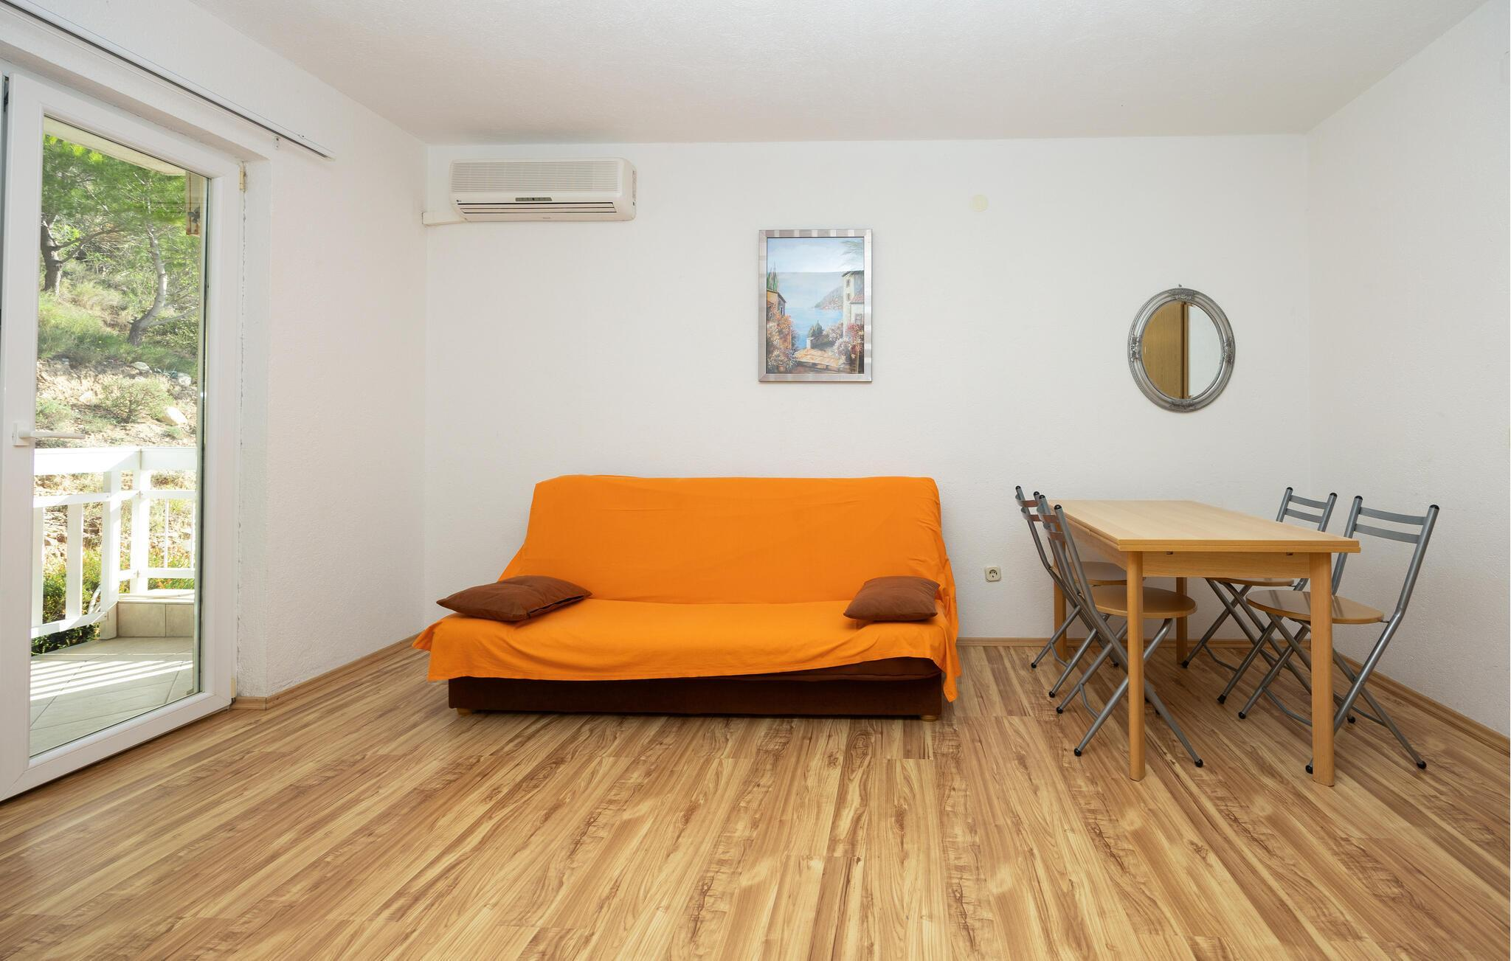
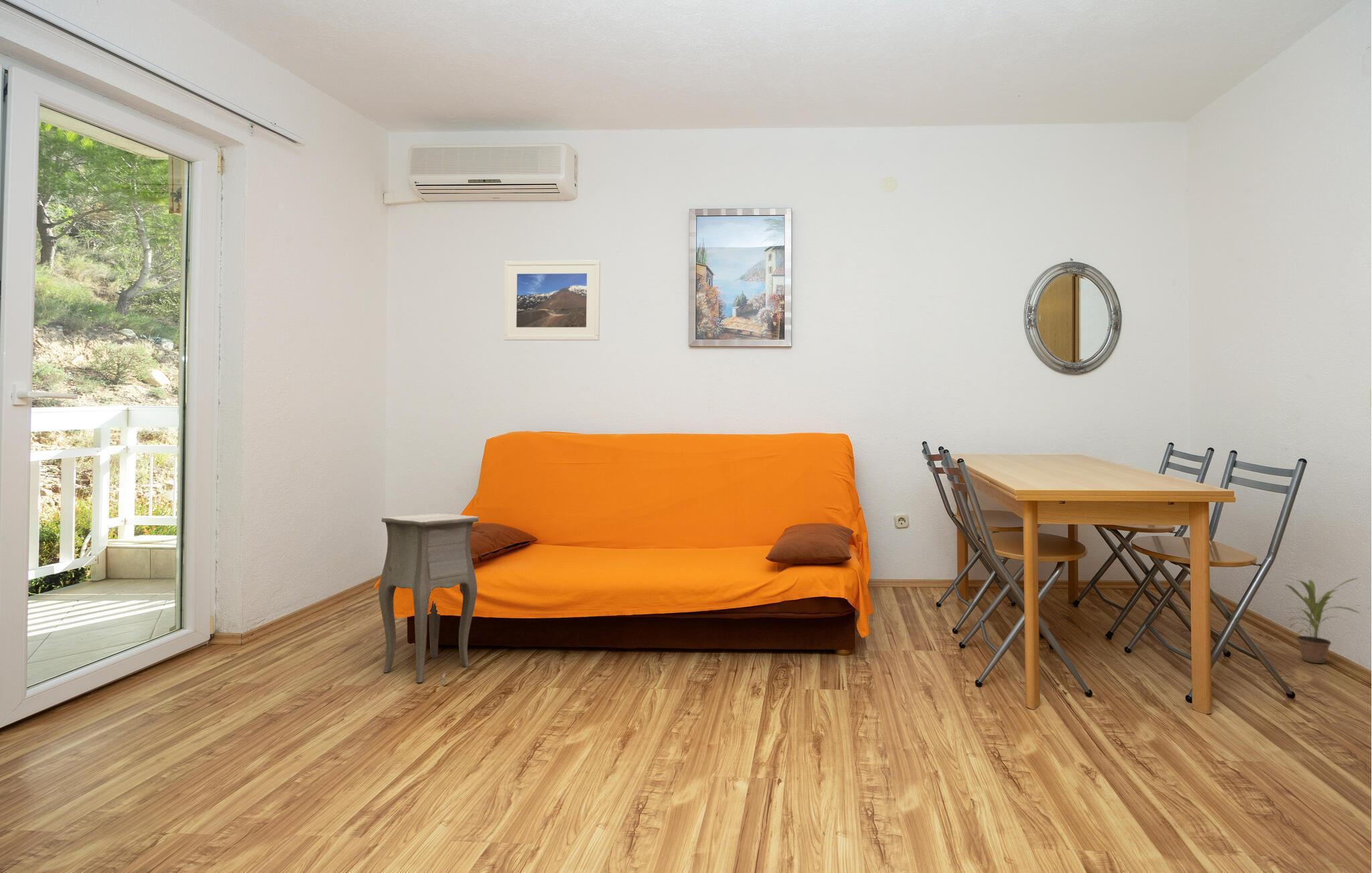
+ potted plant [1284,577,1360,664]
+ side table [378,513,479,684]
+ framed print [503,259,601,341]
